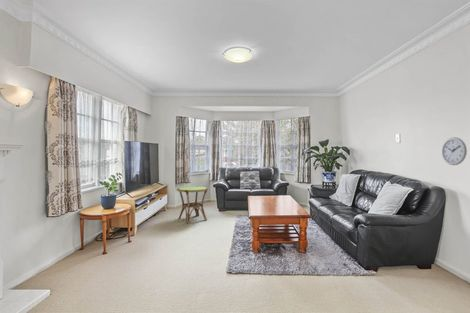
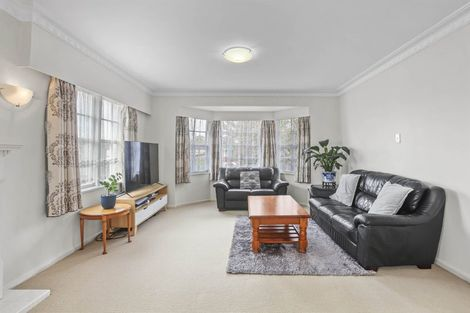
- wall clock [441,136,468,166]
- side table [176,185,209,224]
